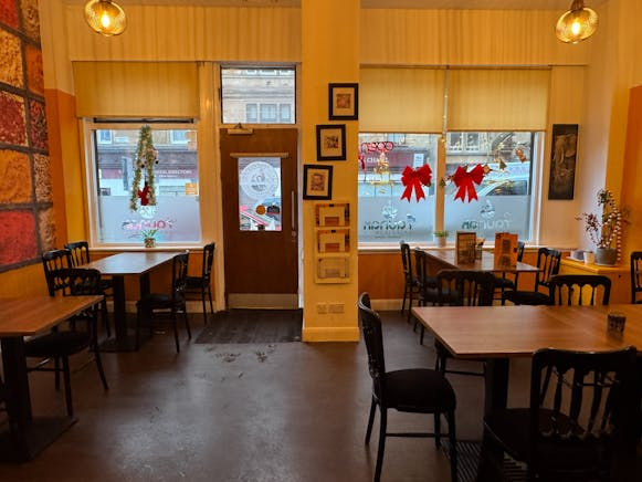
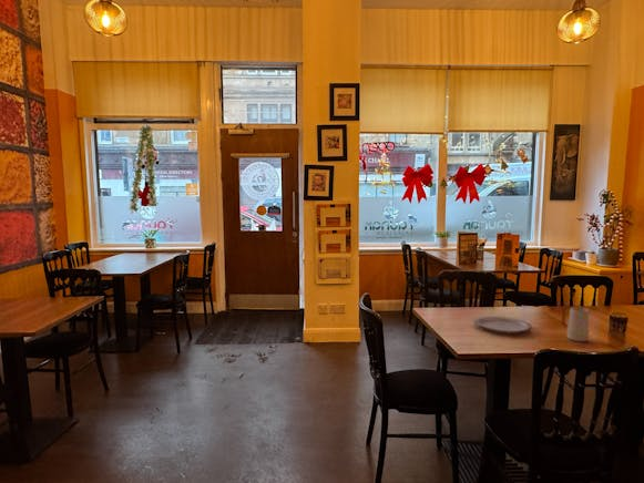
+ mug [561,305,590,342]
+ plate [472,315,533,335]
